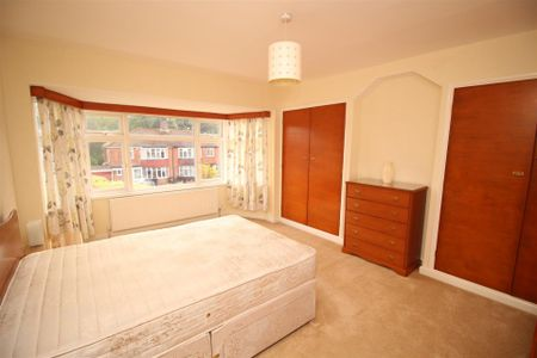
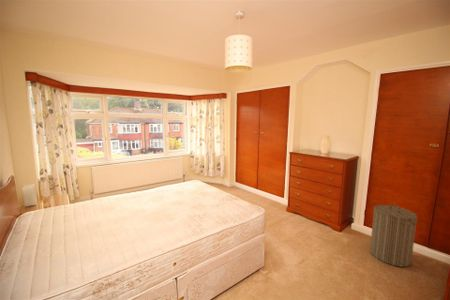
+ laundry hamper [369,202,418,268]
